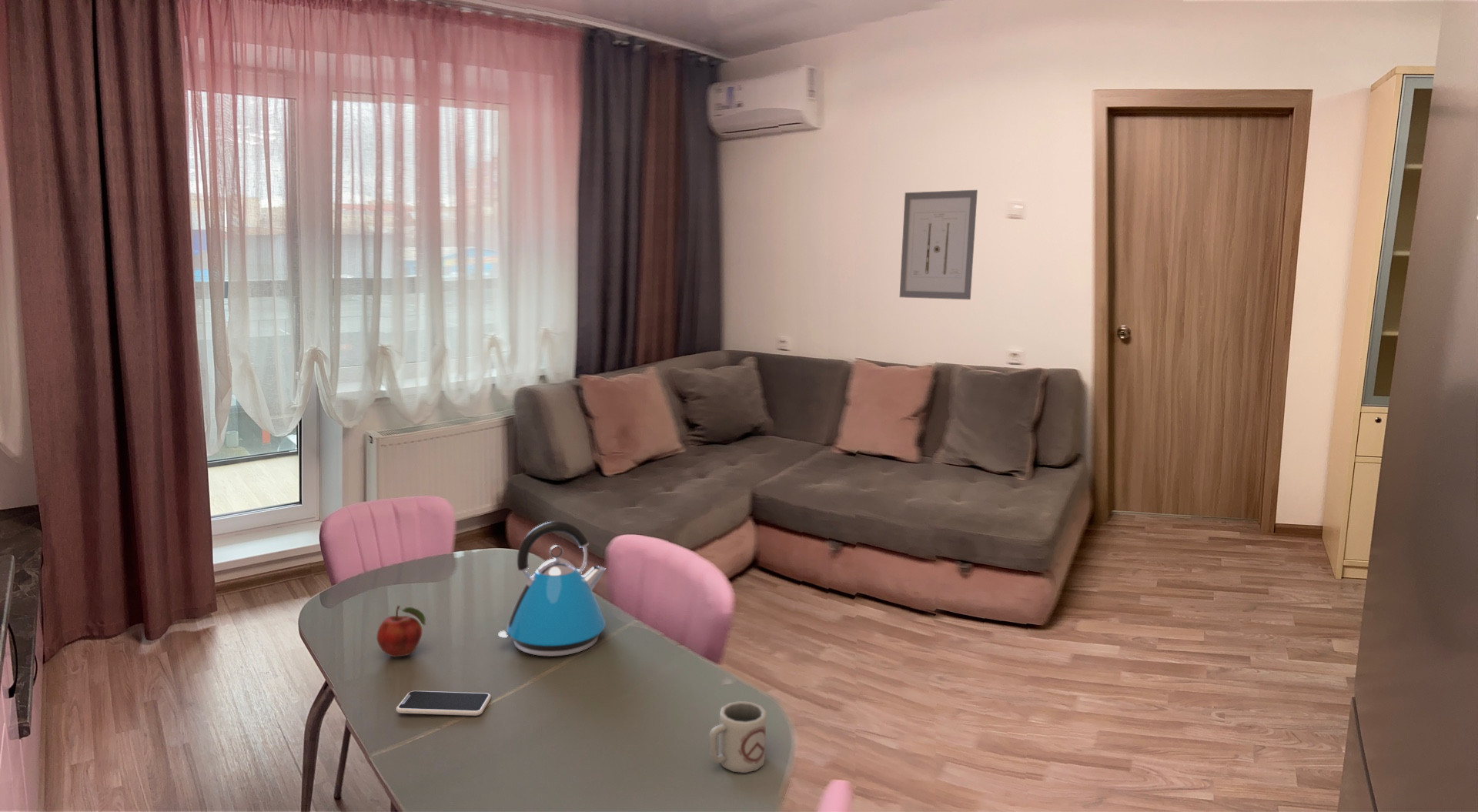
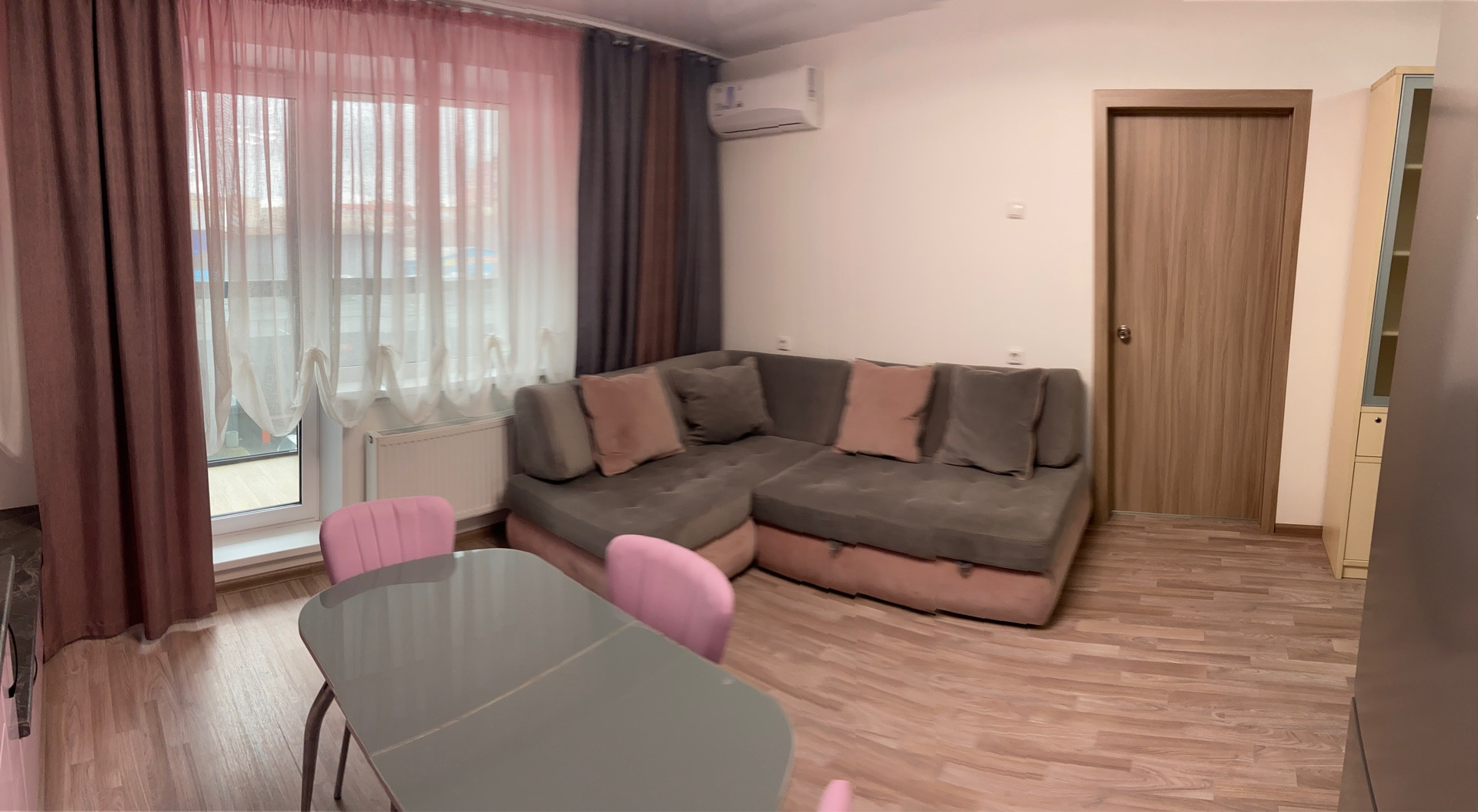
- kettle [497,520,607,657]
- smartphone [396,690,492,717]
- wall art [899,189,978,300]
- cup [708,700,767,774]
- fruit [376,605,426,657]
